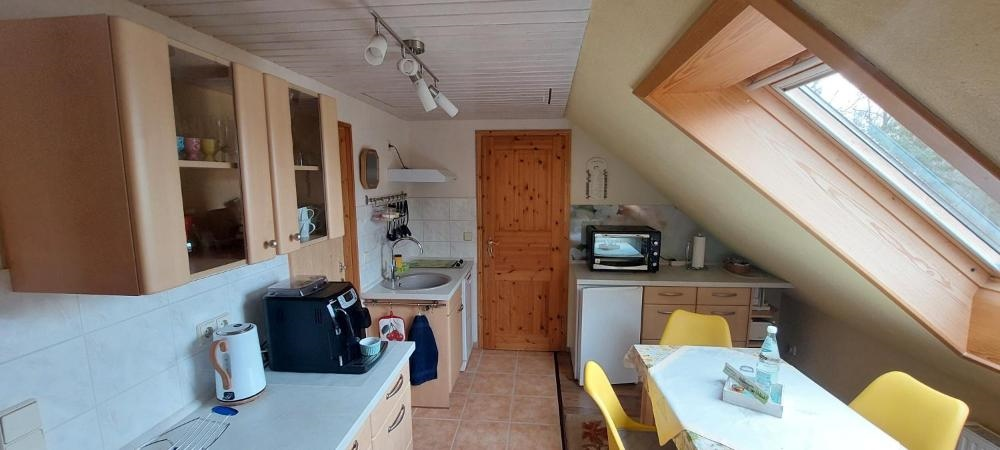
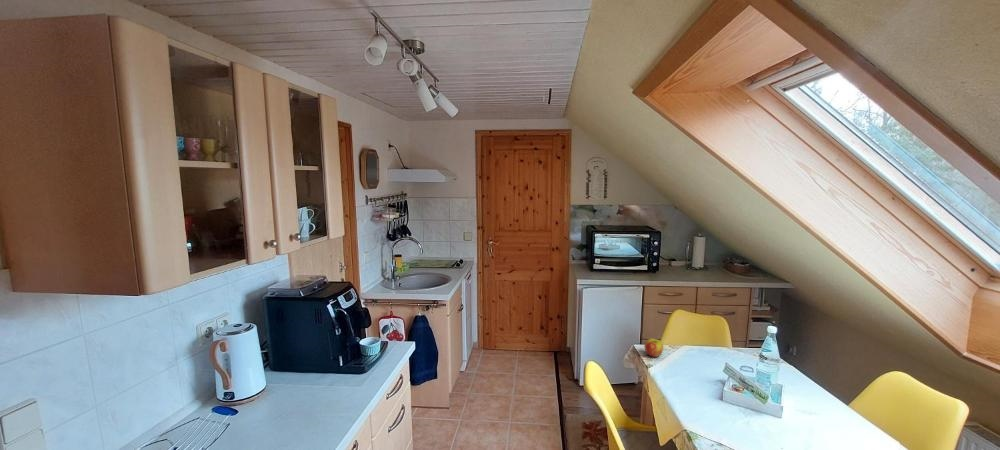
+ apple [643,338,664,358]
